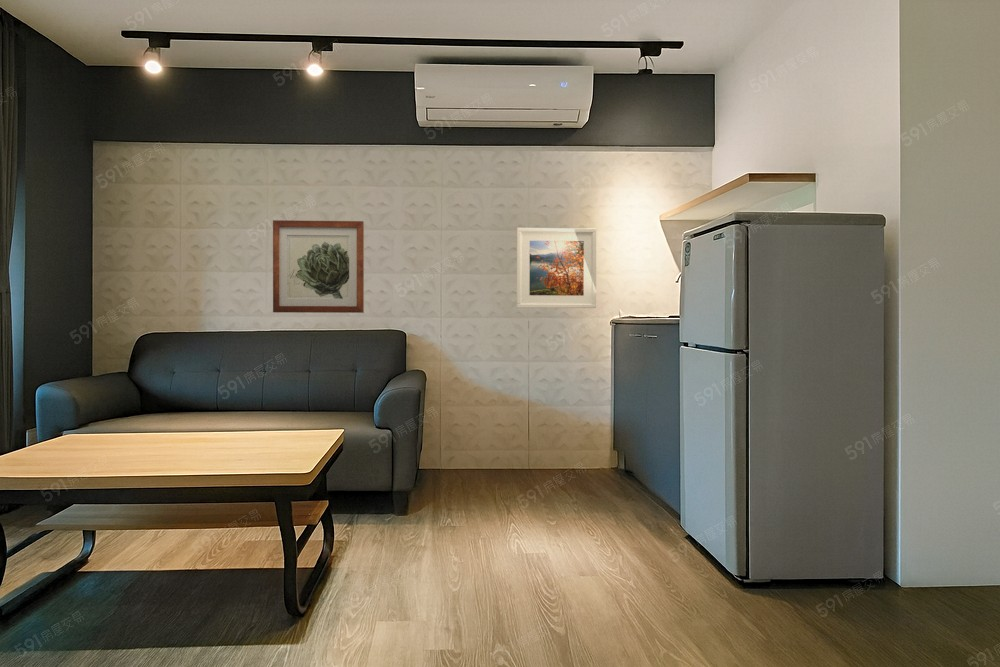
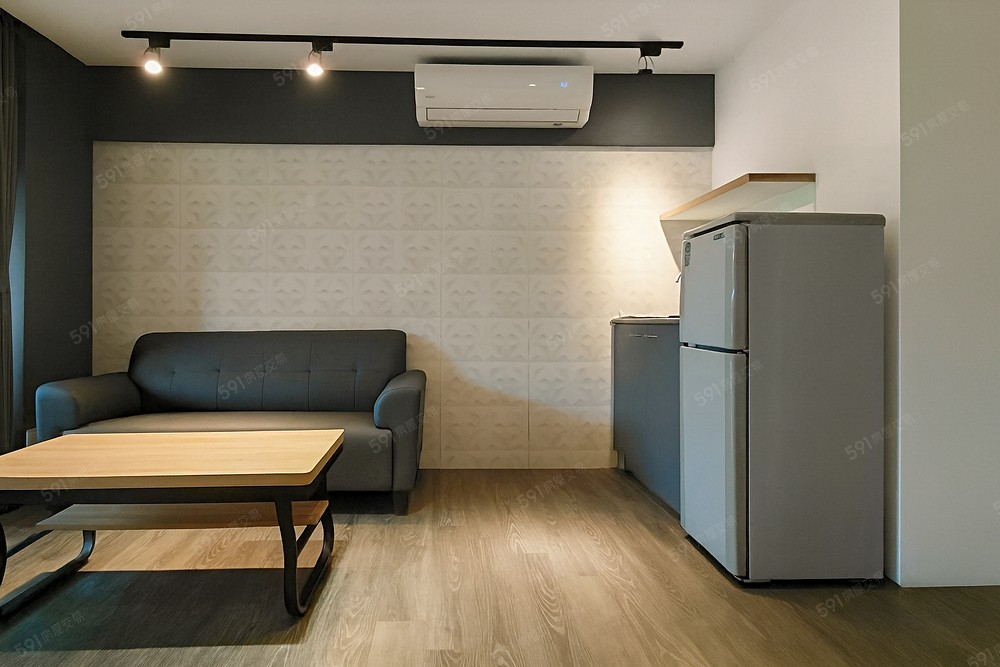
- wall art [272,219,365,314]
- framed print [516,227,597,309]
